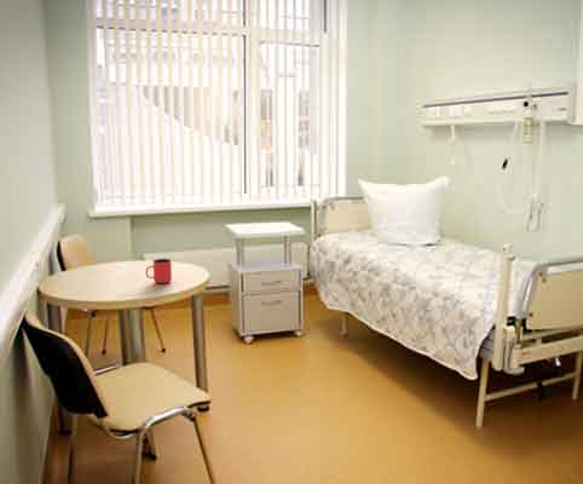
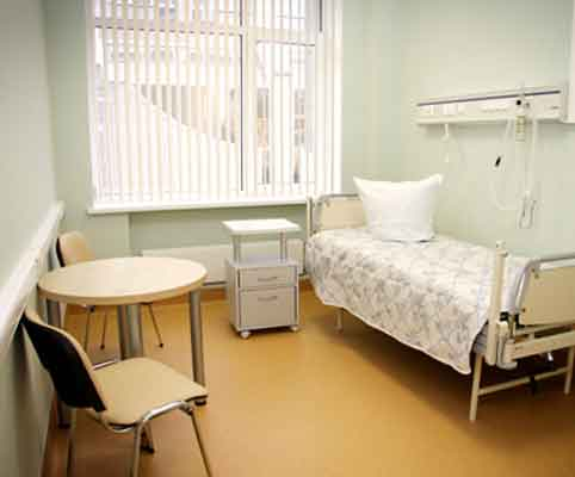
- cup [145,258,173,284]
